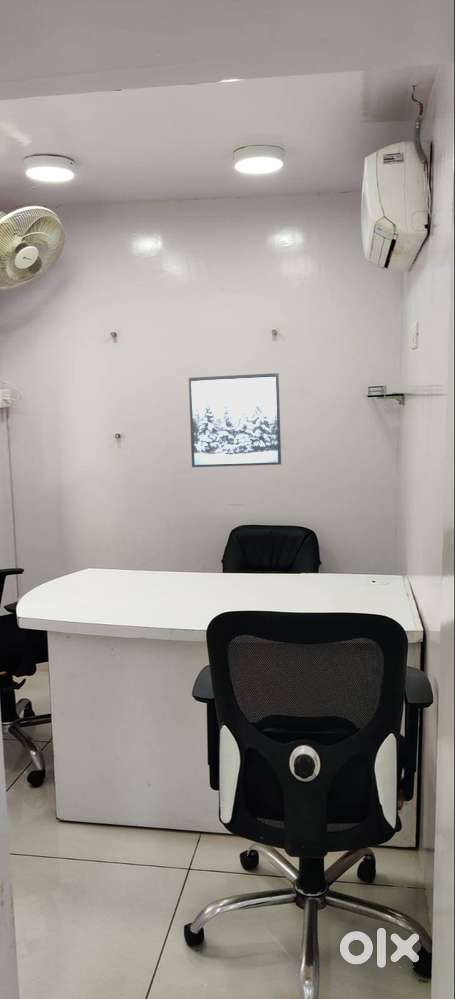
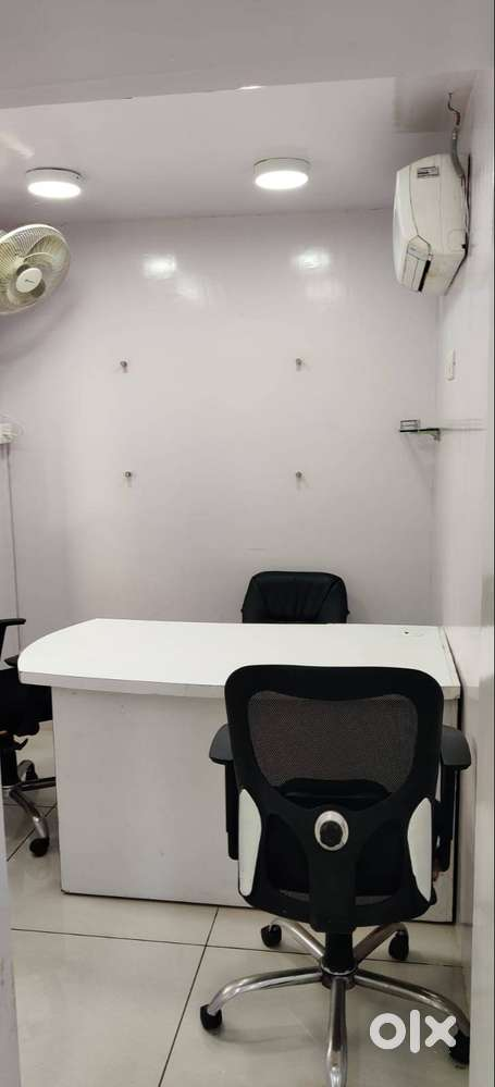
- wall art [188,372,282,468]
